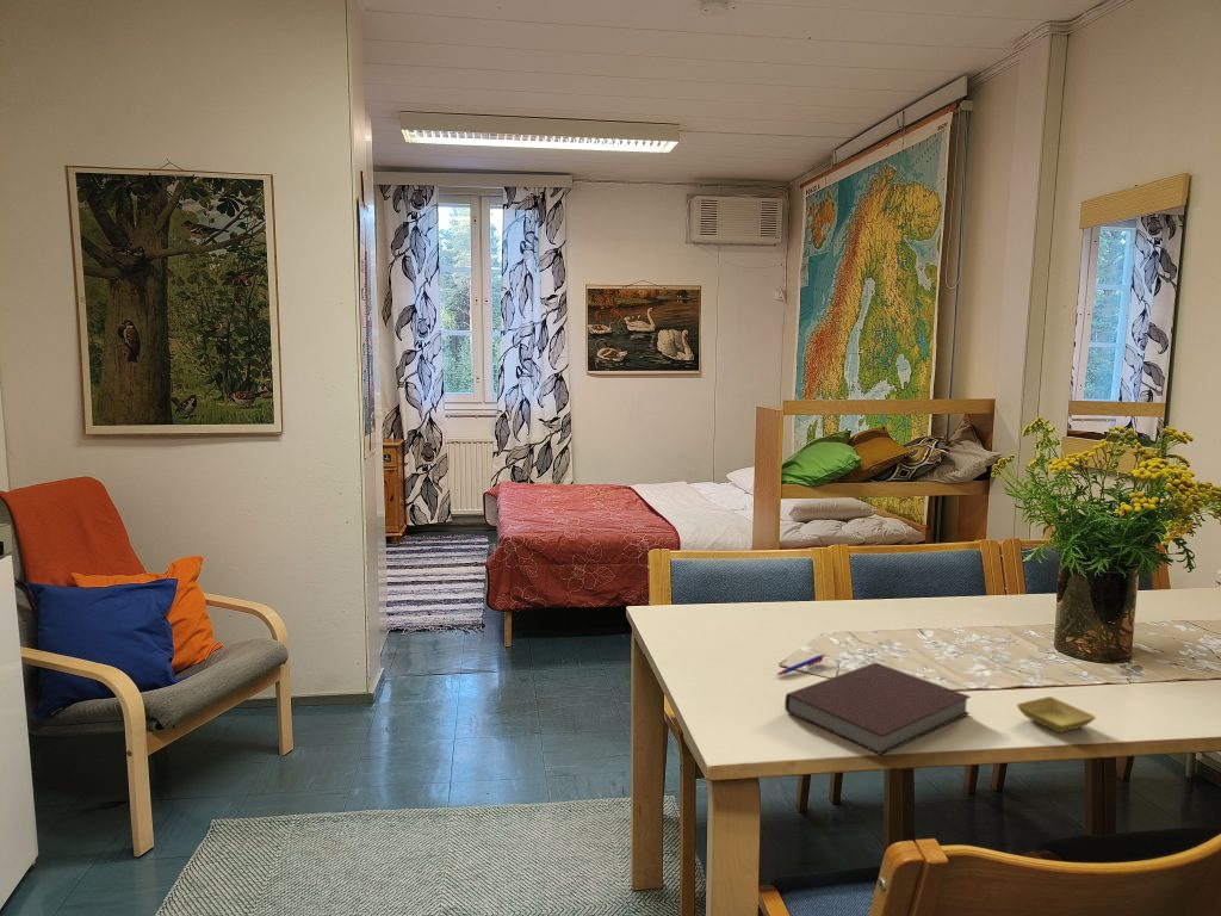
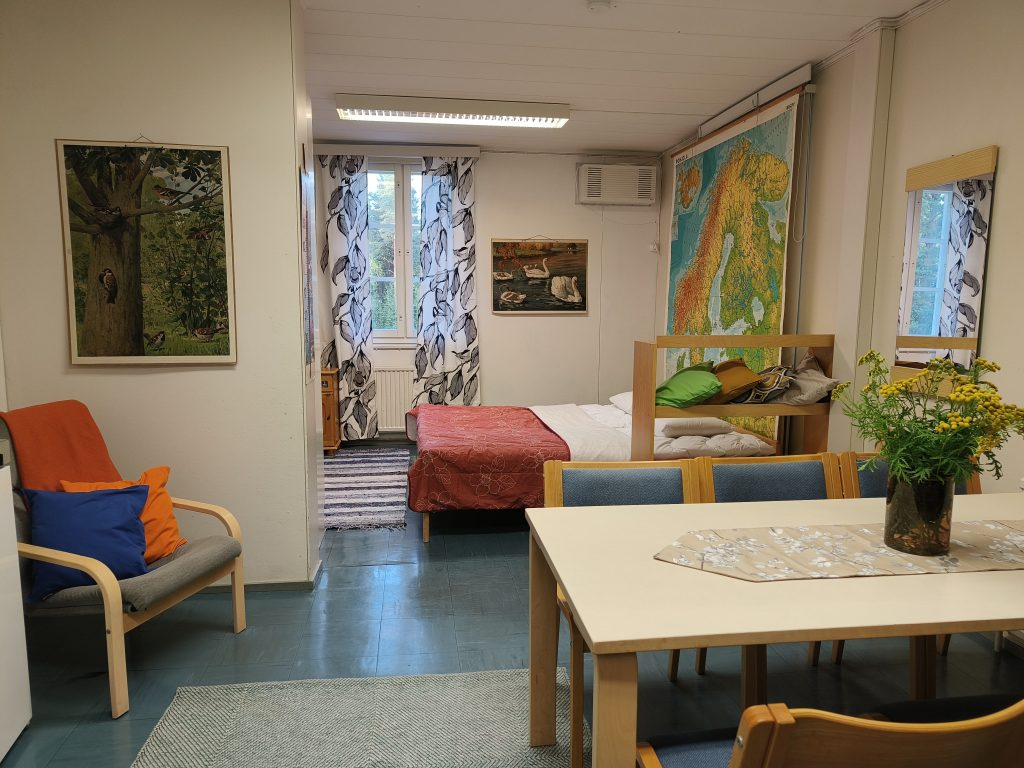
- pen [775,654,826,676]
- notebook [783,661,972,756]
- saucer [1016,695,1097,734]
